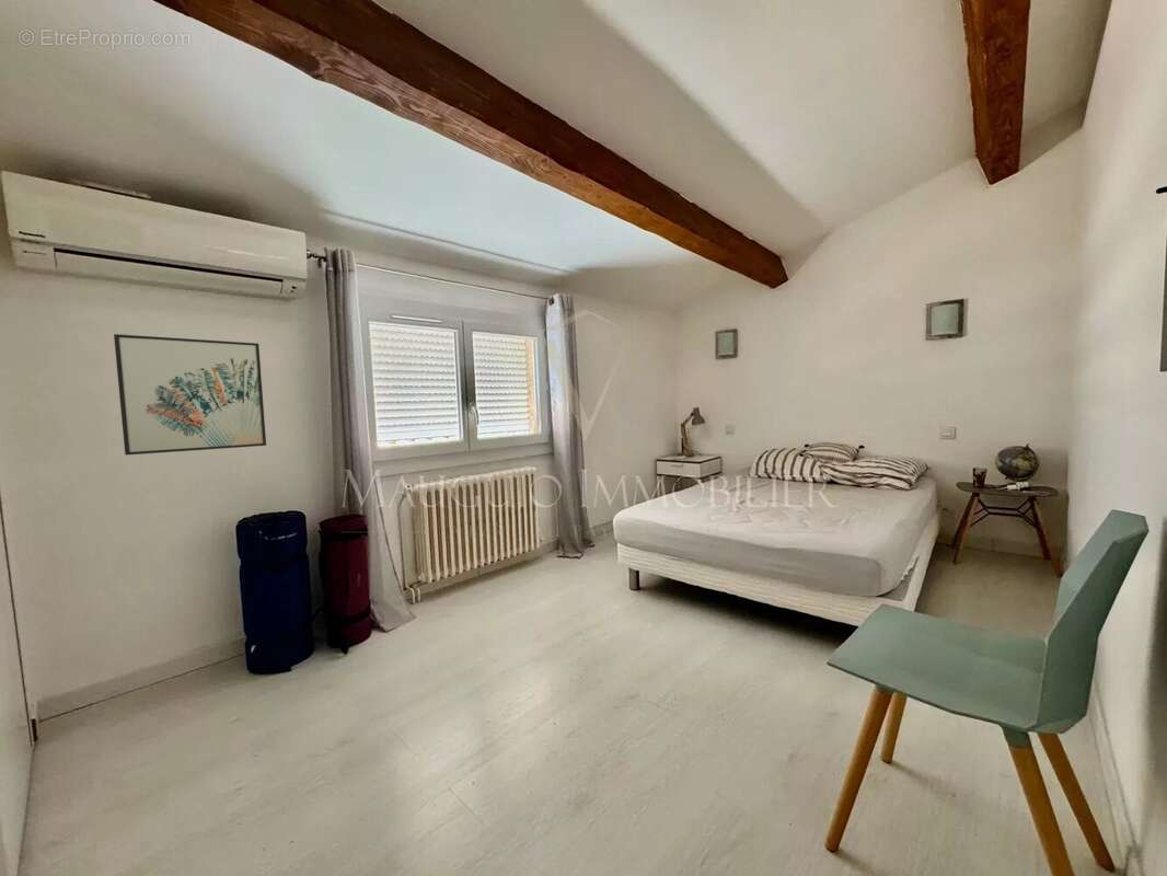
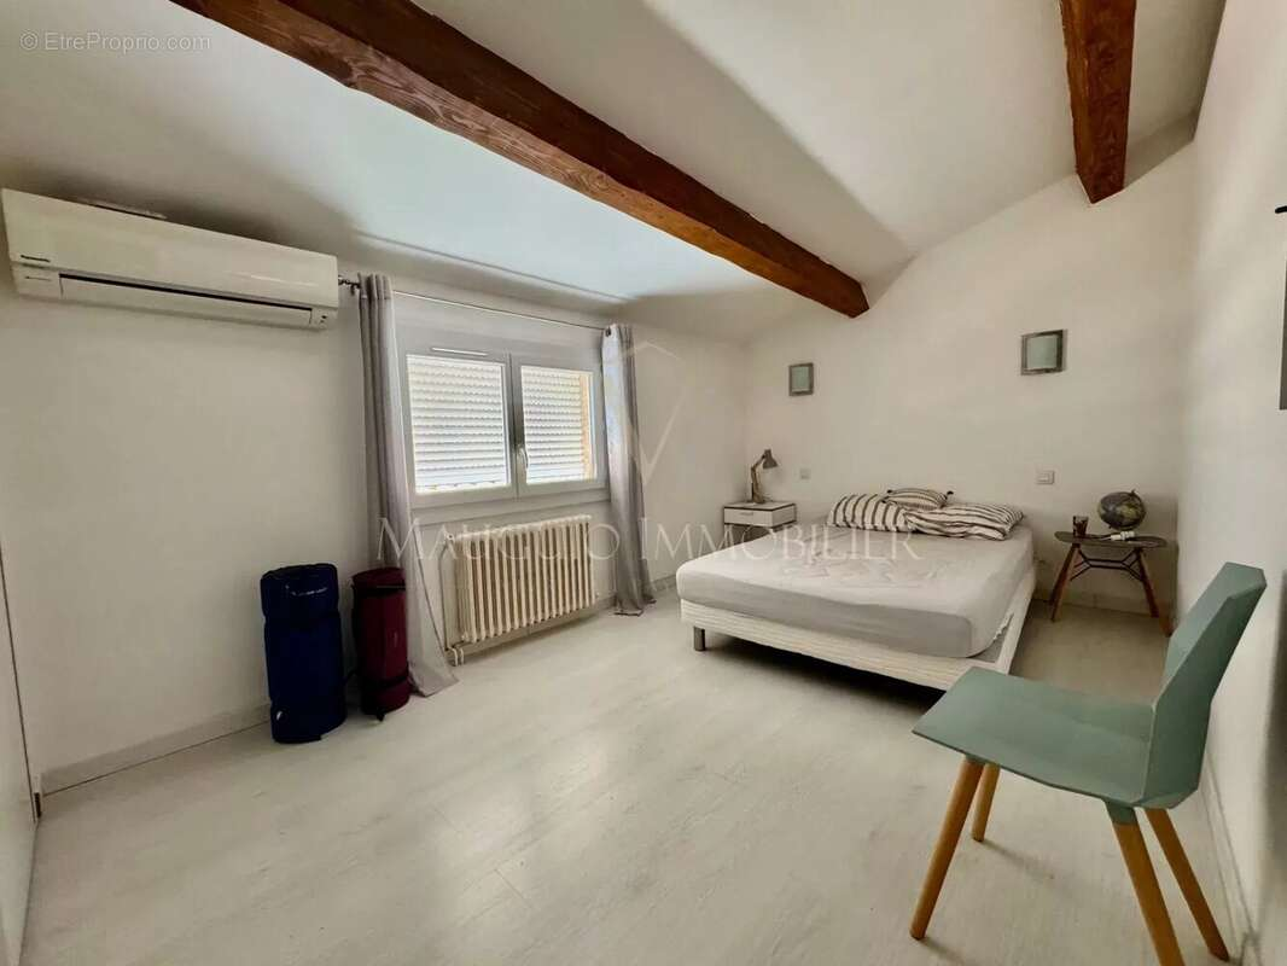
- wall art [113,333,267,457]
